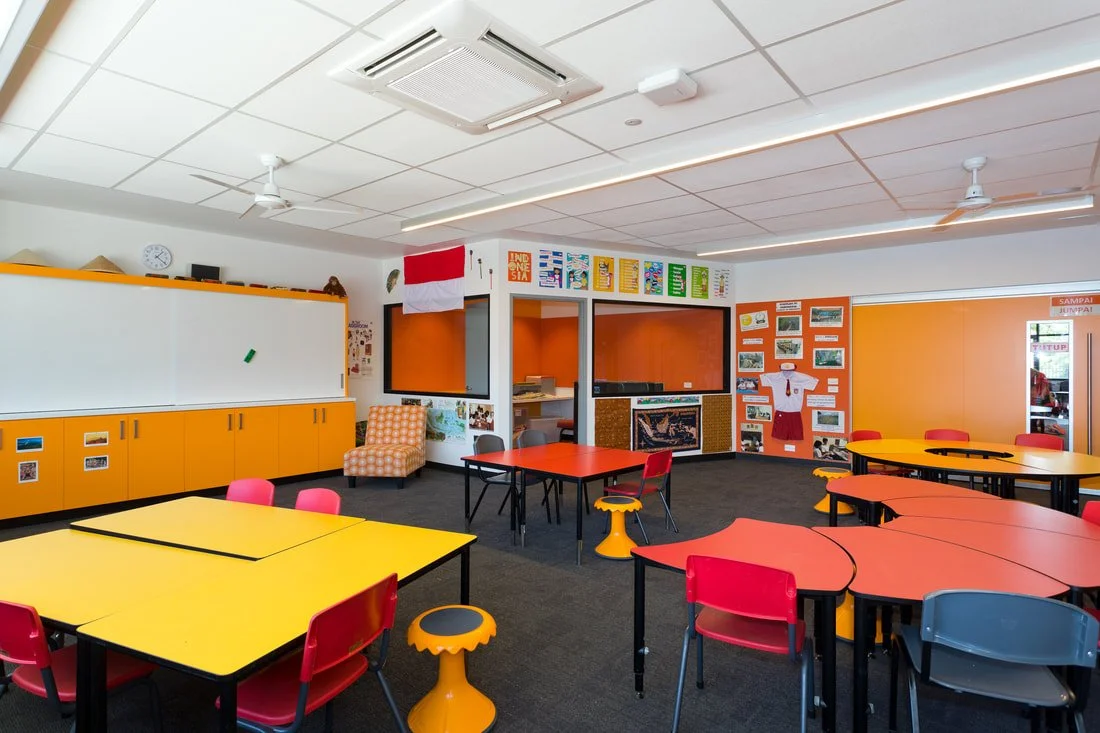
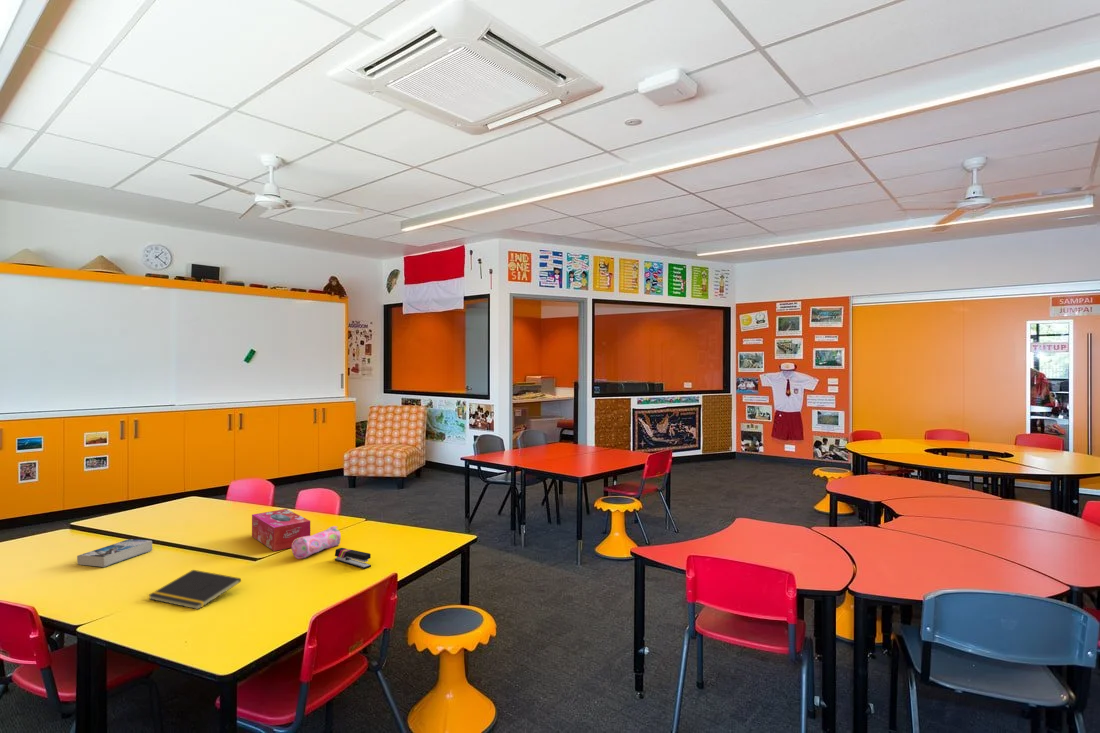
+ tissue box [251,508,311,552]
+ book [76,538,153,568]
+ stapler [334,547,372,570]
+ notepad [147,569,242,610]
+ pencil case [291,525,342,560]
